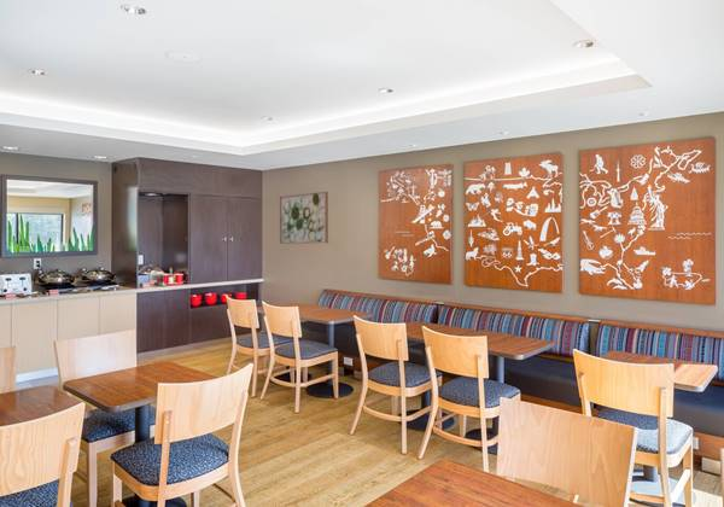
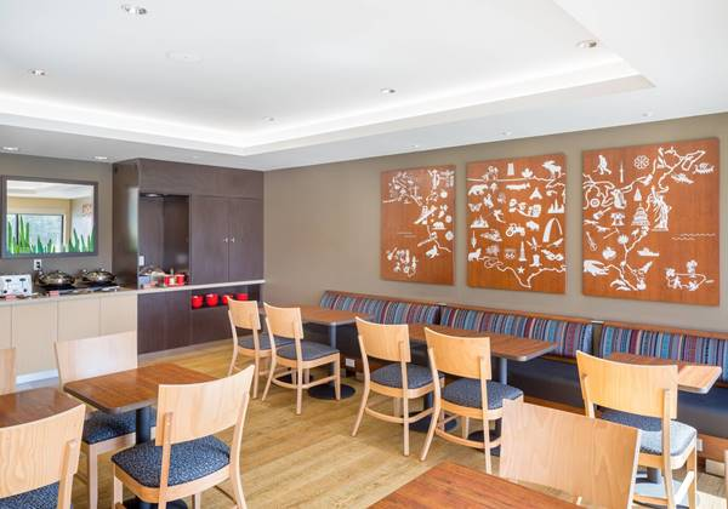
- wall art [279,191,329,245]
